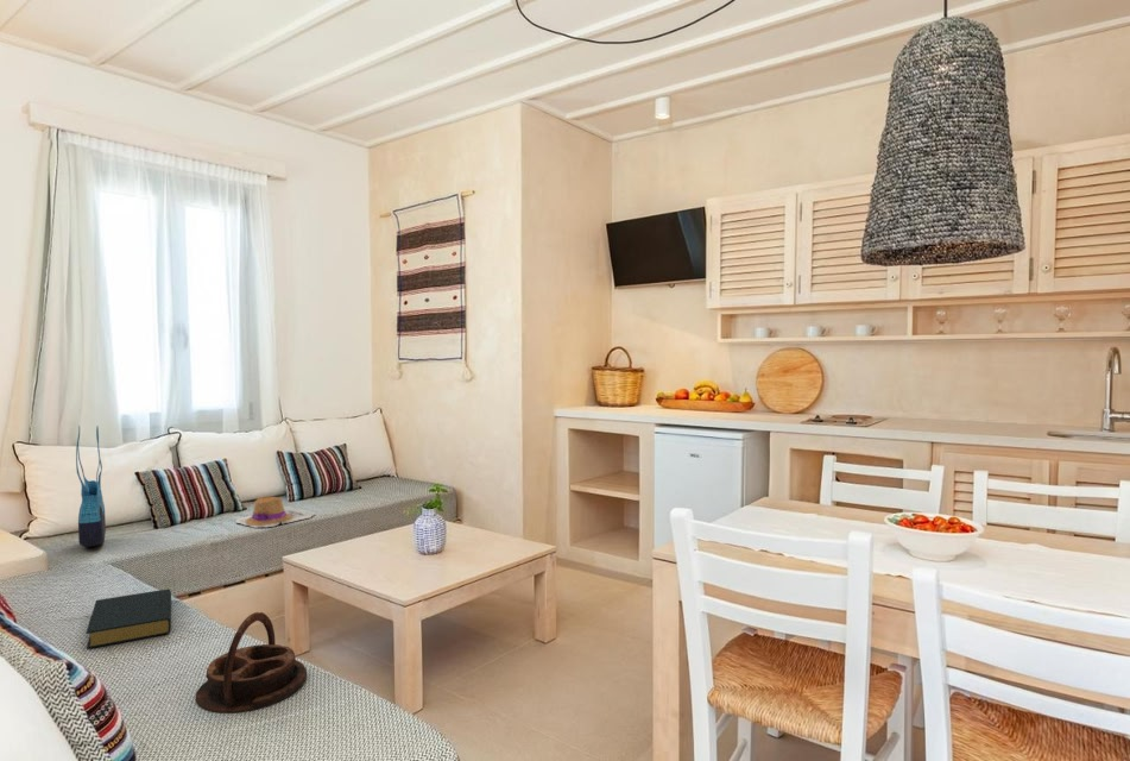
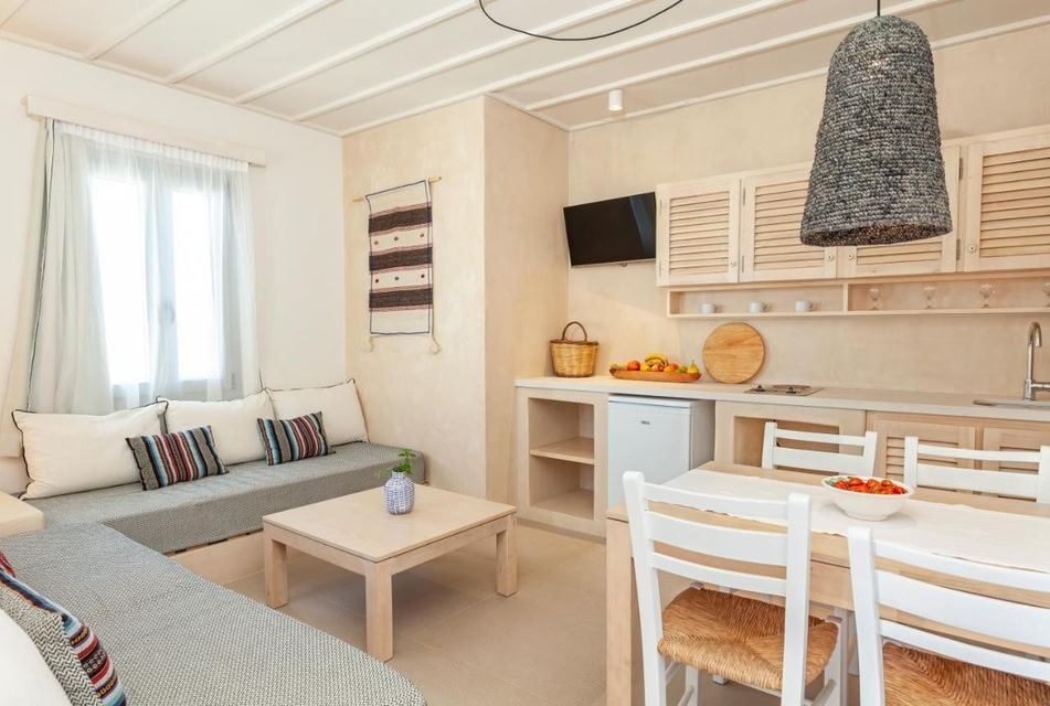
- tote bag [75,424,107,548]
- straw hat [235,495,316,529]
- hardback book [84,589,172,650]
- serving tray [194,611,308,713]
